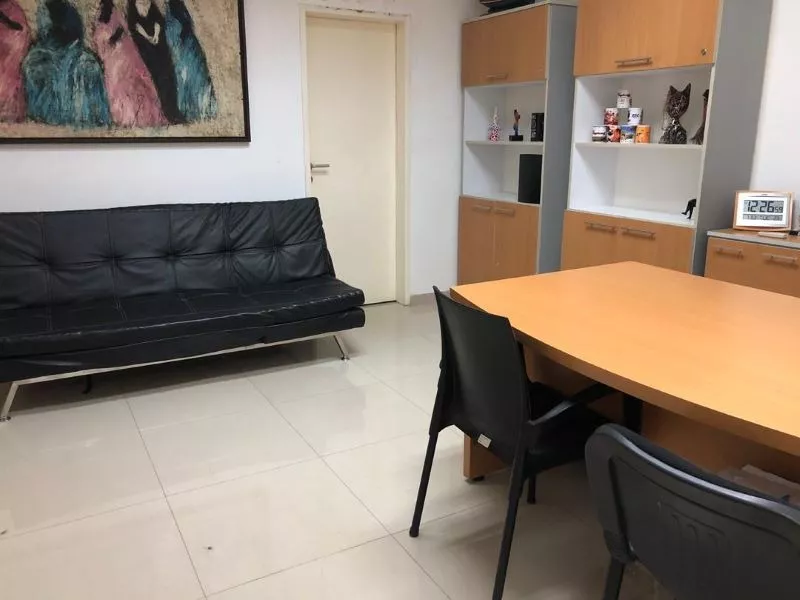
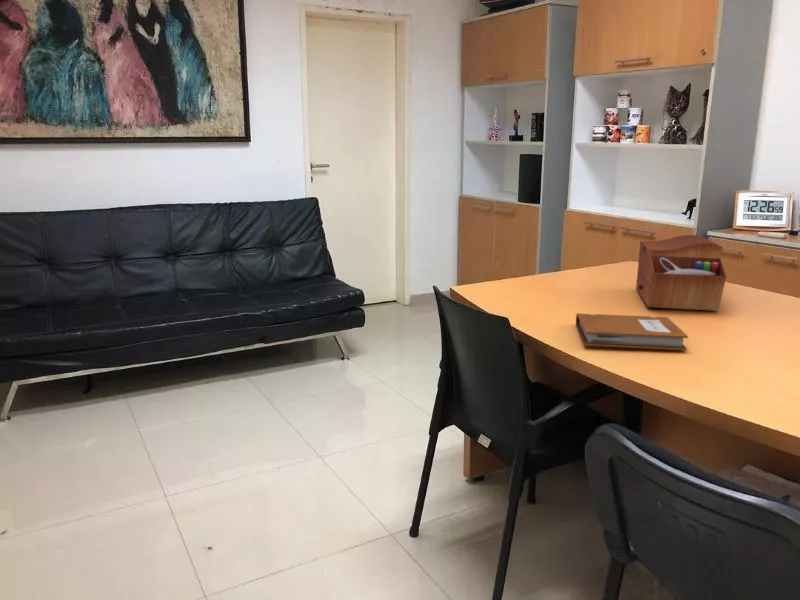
+ sewing box [635,234,727,312]
+ notebook [575,312,689,351]
